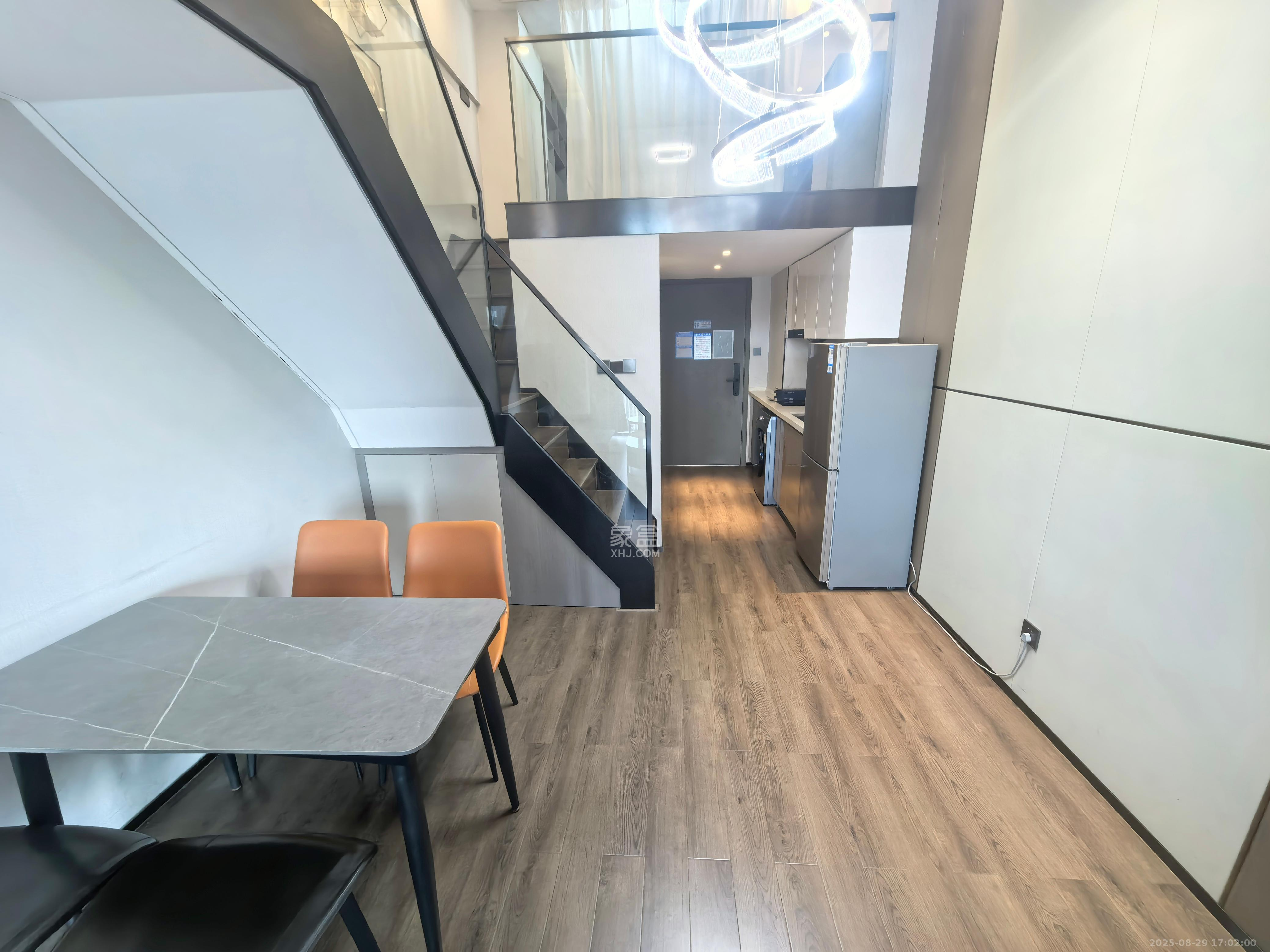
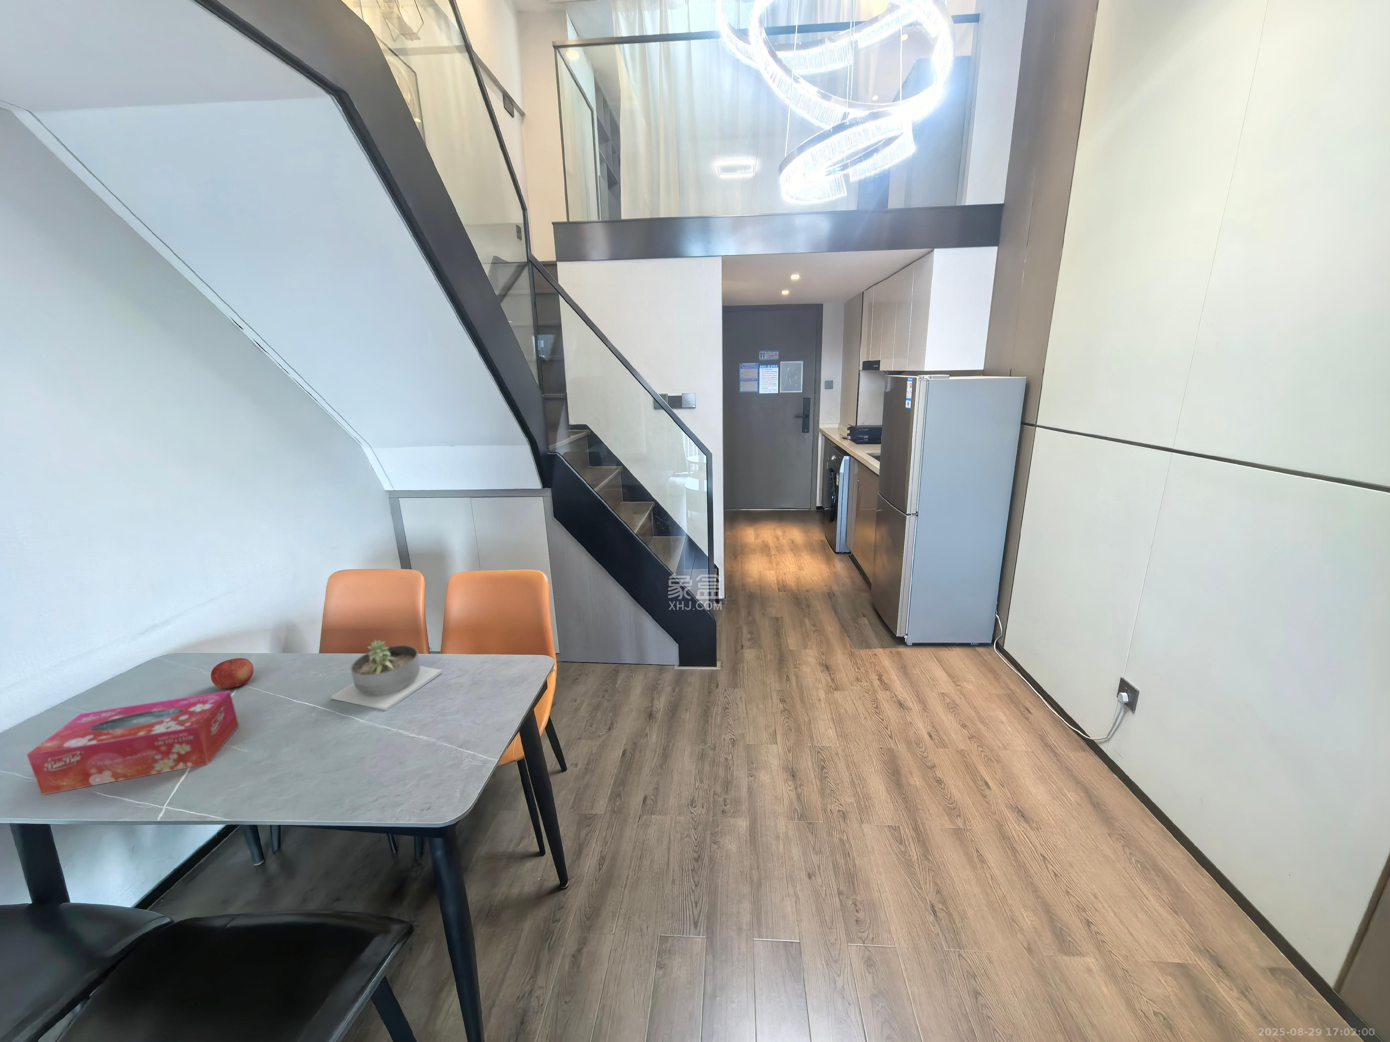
+ tissue box [26,691,240,796]
+ succulent planter [331,639,443,711]
+ fruit [210,658,254,688]
